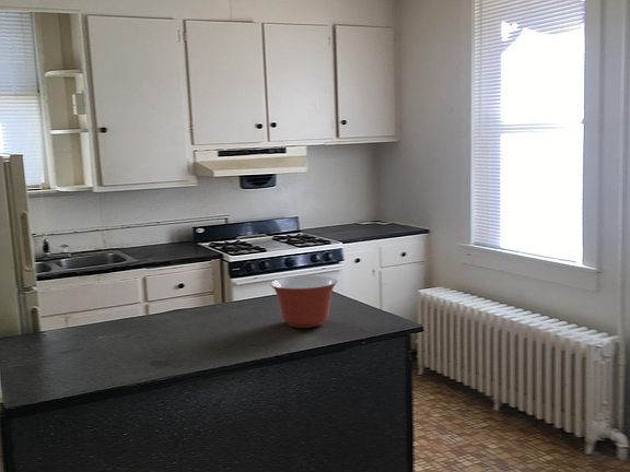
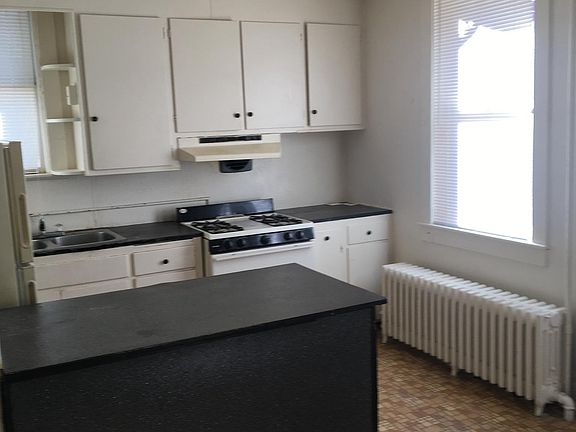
- mixing bowl [269,274,339,329]
